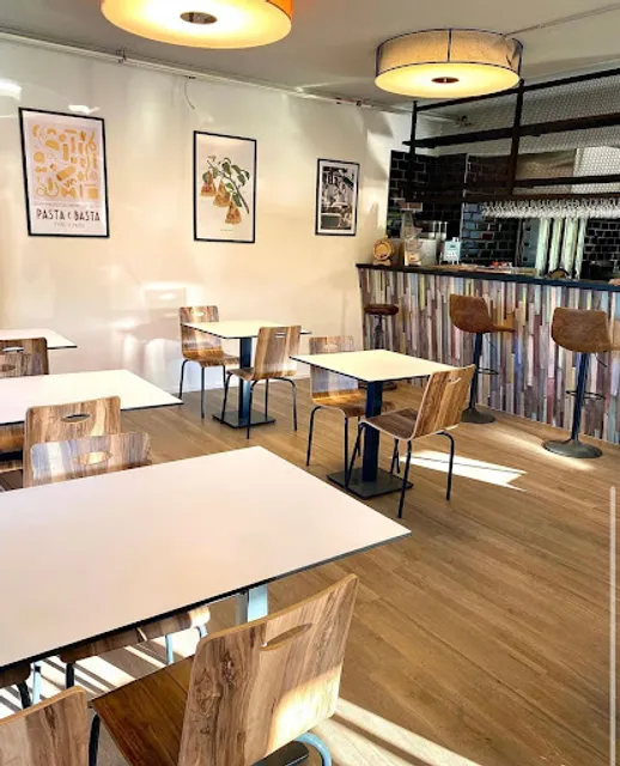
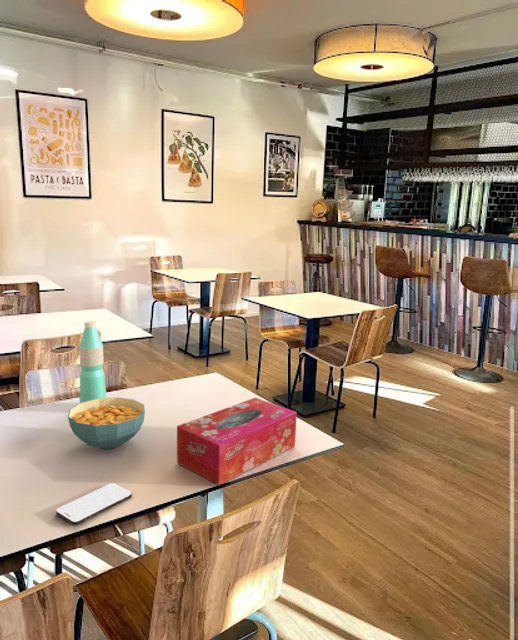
+ smartphone [55,482,133,526]
+ water bottle [78,320,107,404]
+ tissue box [176,397,298,486]
+ cereal bowl [67,396,146,450]
